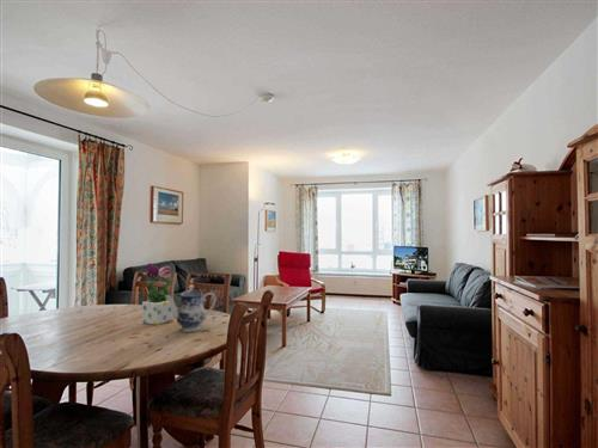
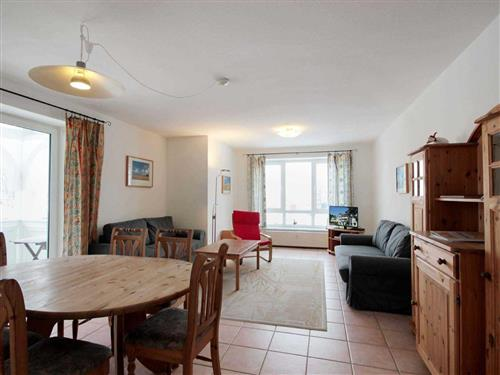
- flower arrangement [141,262,173,326]
- teapot [165,283,216,333]
